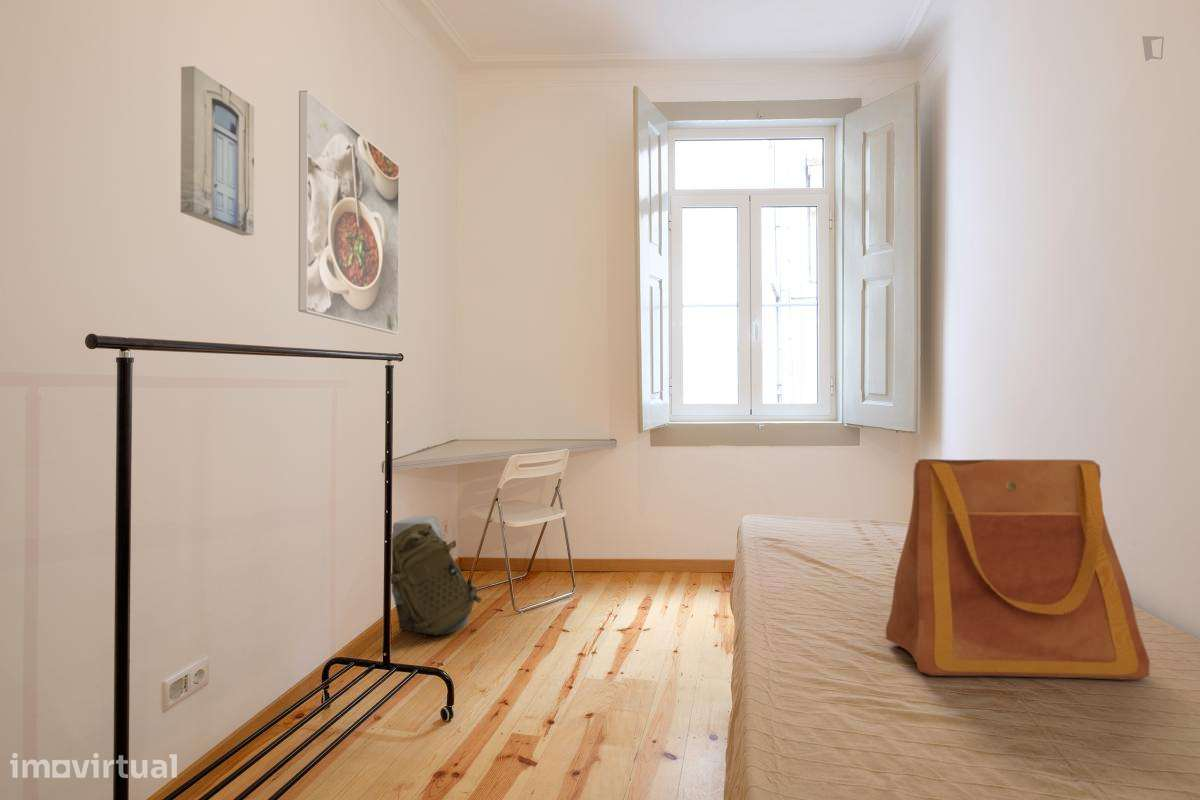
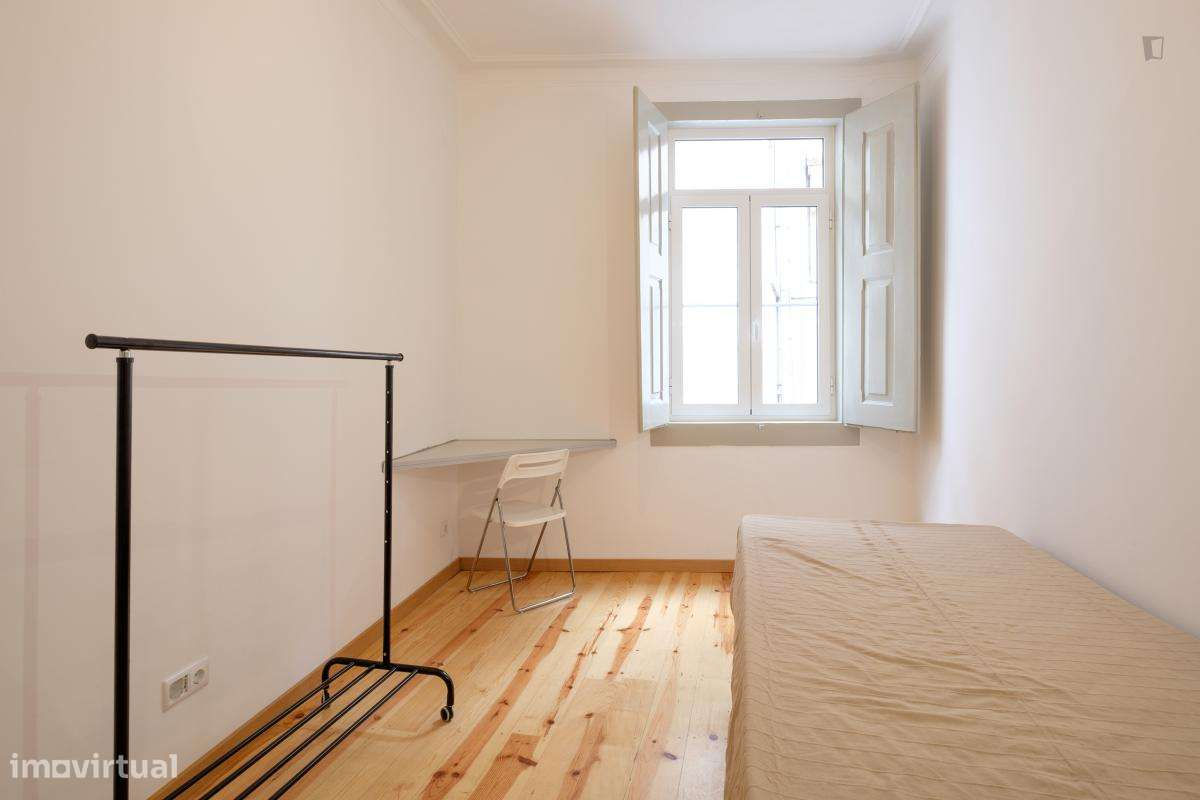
- wall art [180,65,255,237]
- tote bag [885,458,1151,681]
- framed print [297,90,400,335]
- backpack [390,515,482,639]
